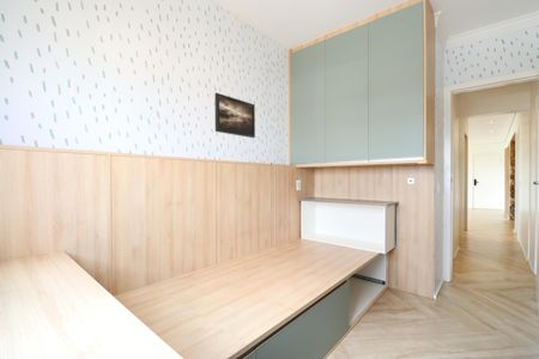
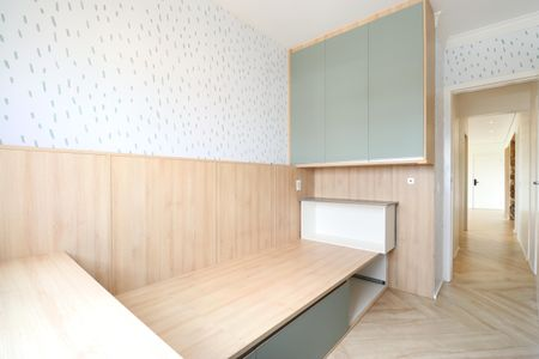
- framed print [213,92,256,139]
